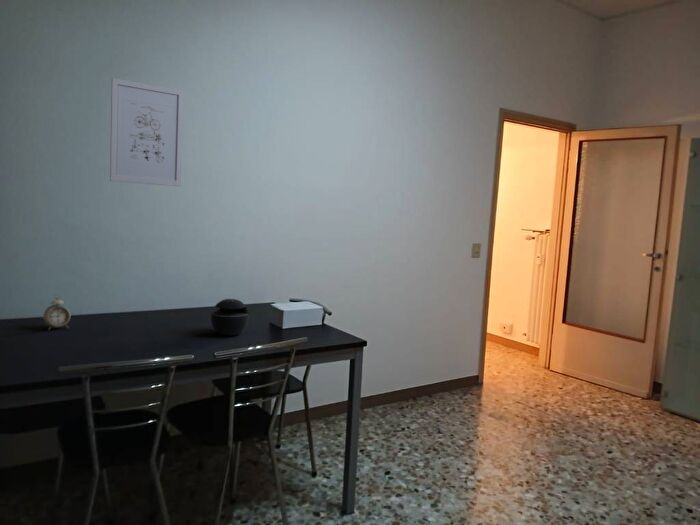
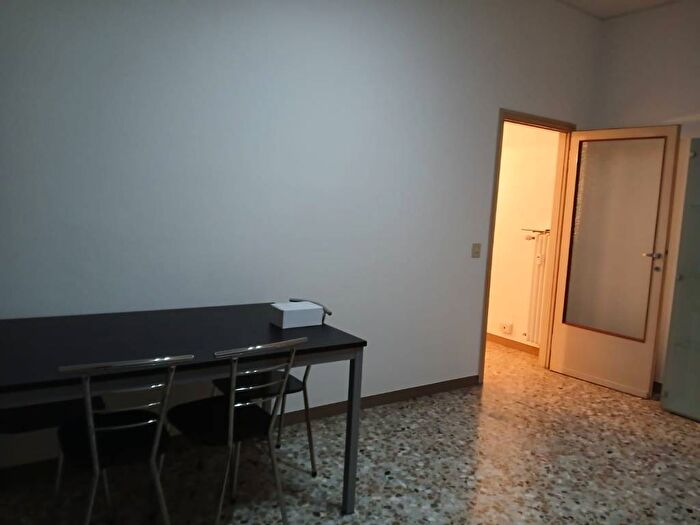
- speaker [210,298,250,336]
- wall art [109,77,185,187]
- alarm clock [42,293,71,331]
